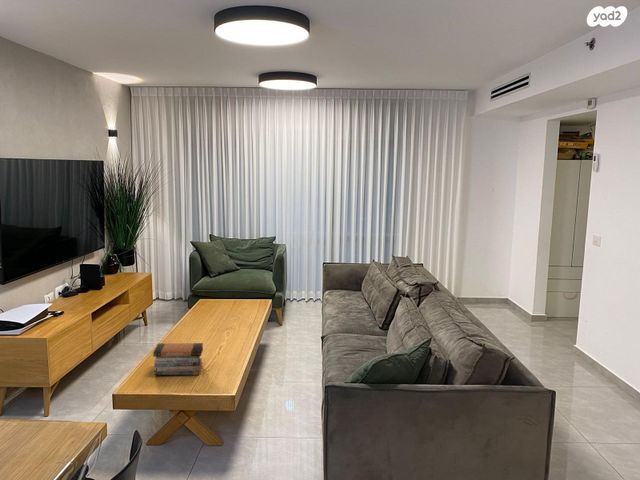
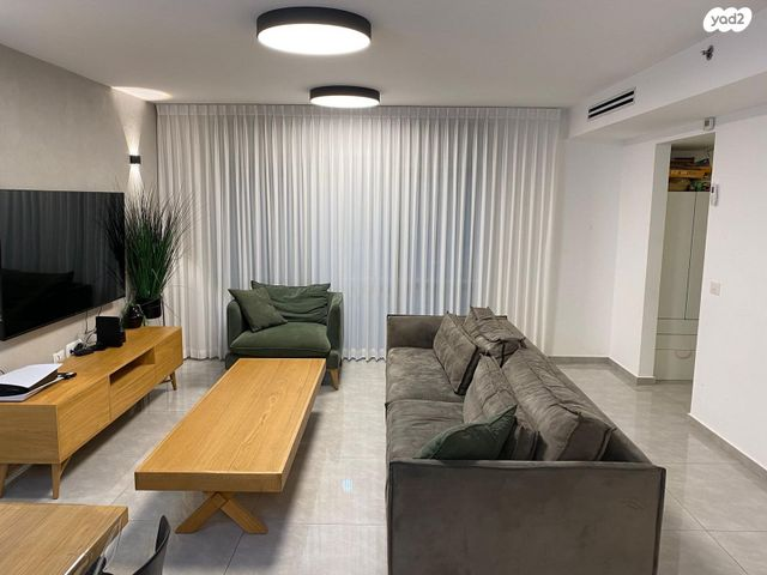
- book stack [152,342,204,376]
